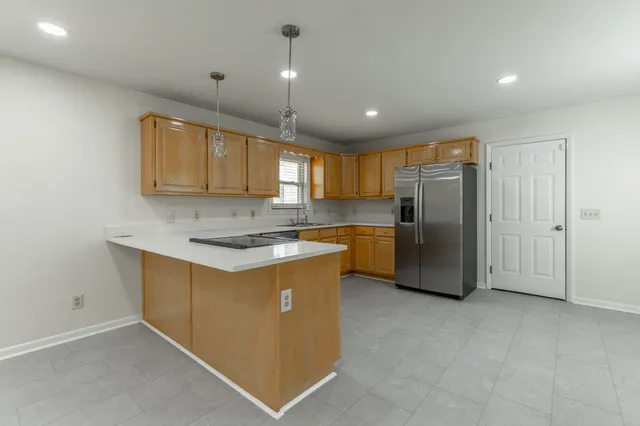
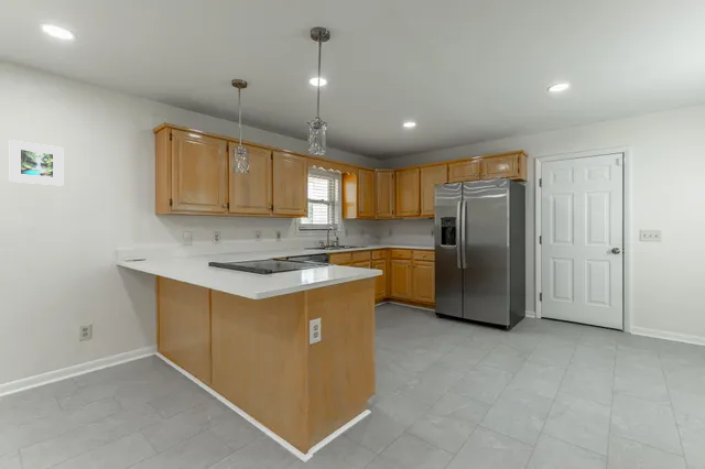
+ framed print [9,139,64,187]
